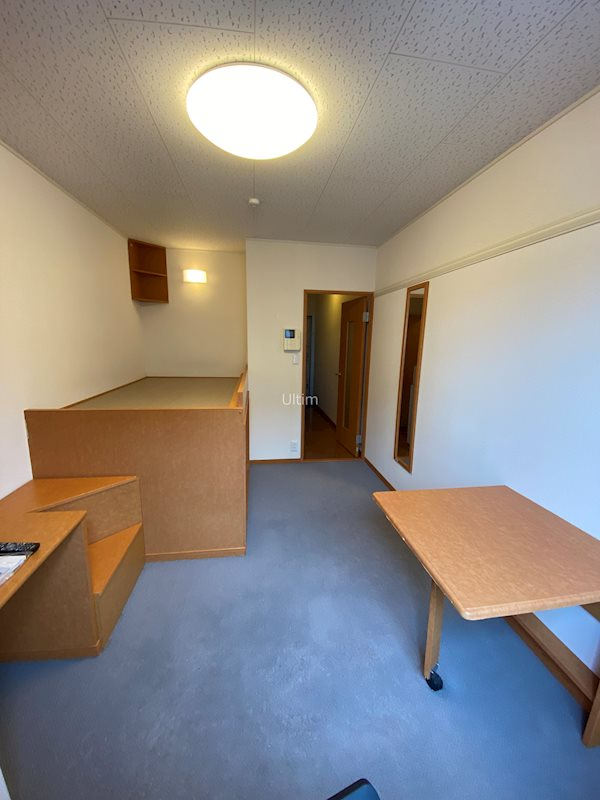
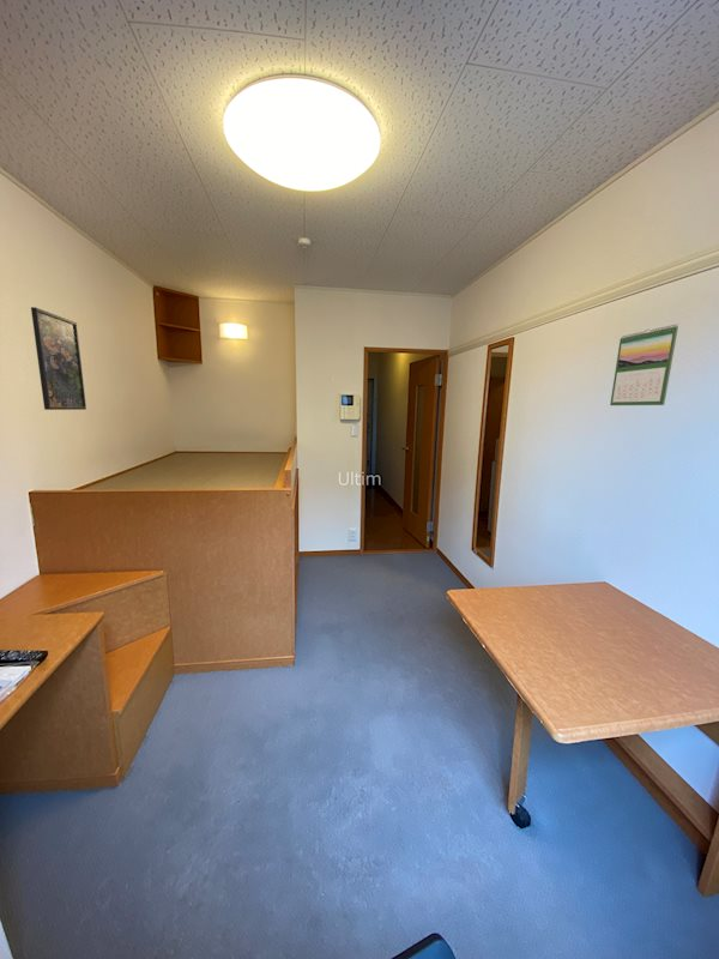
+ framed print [30,306,87,411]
+ calendar [609,324,679,406]
